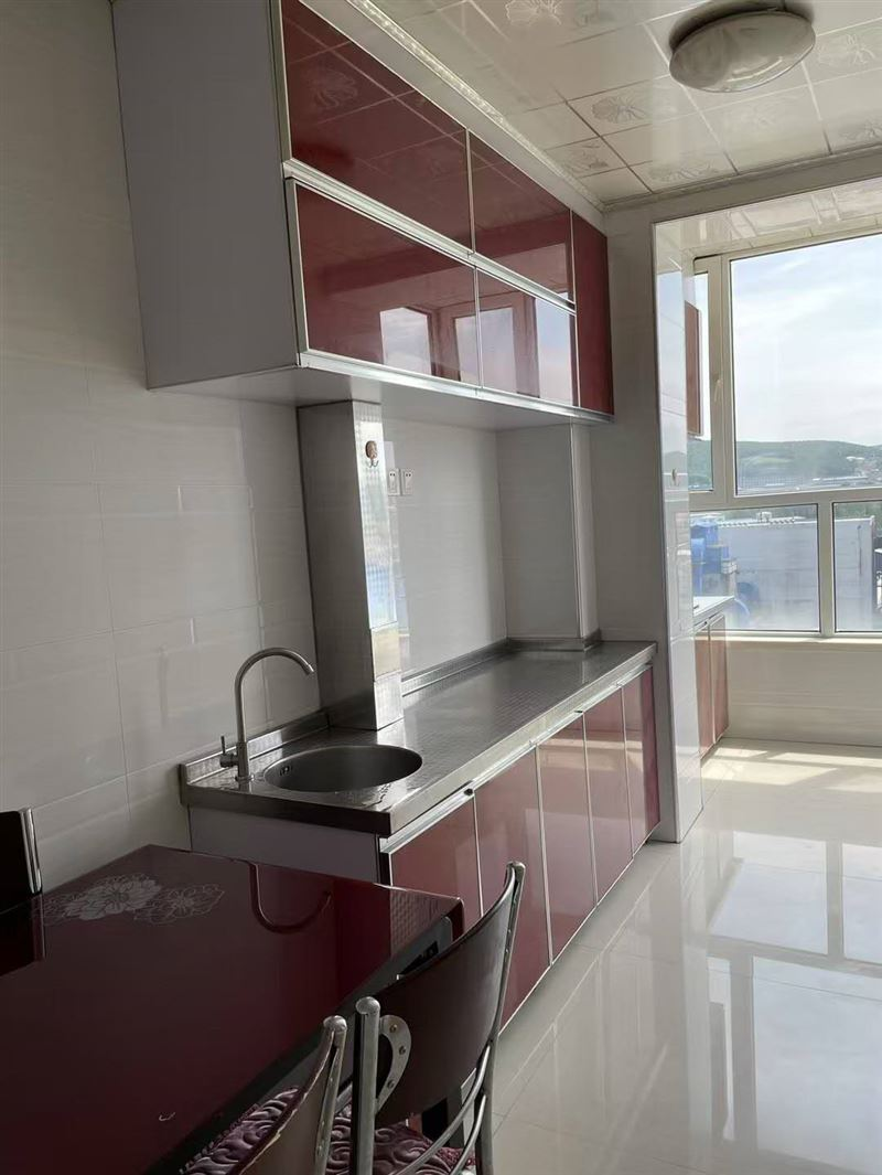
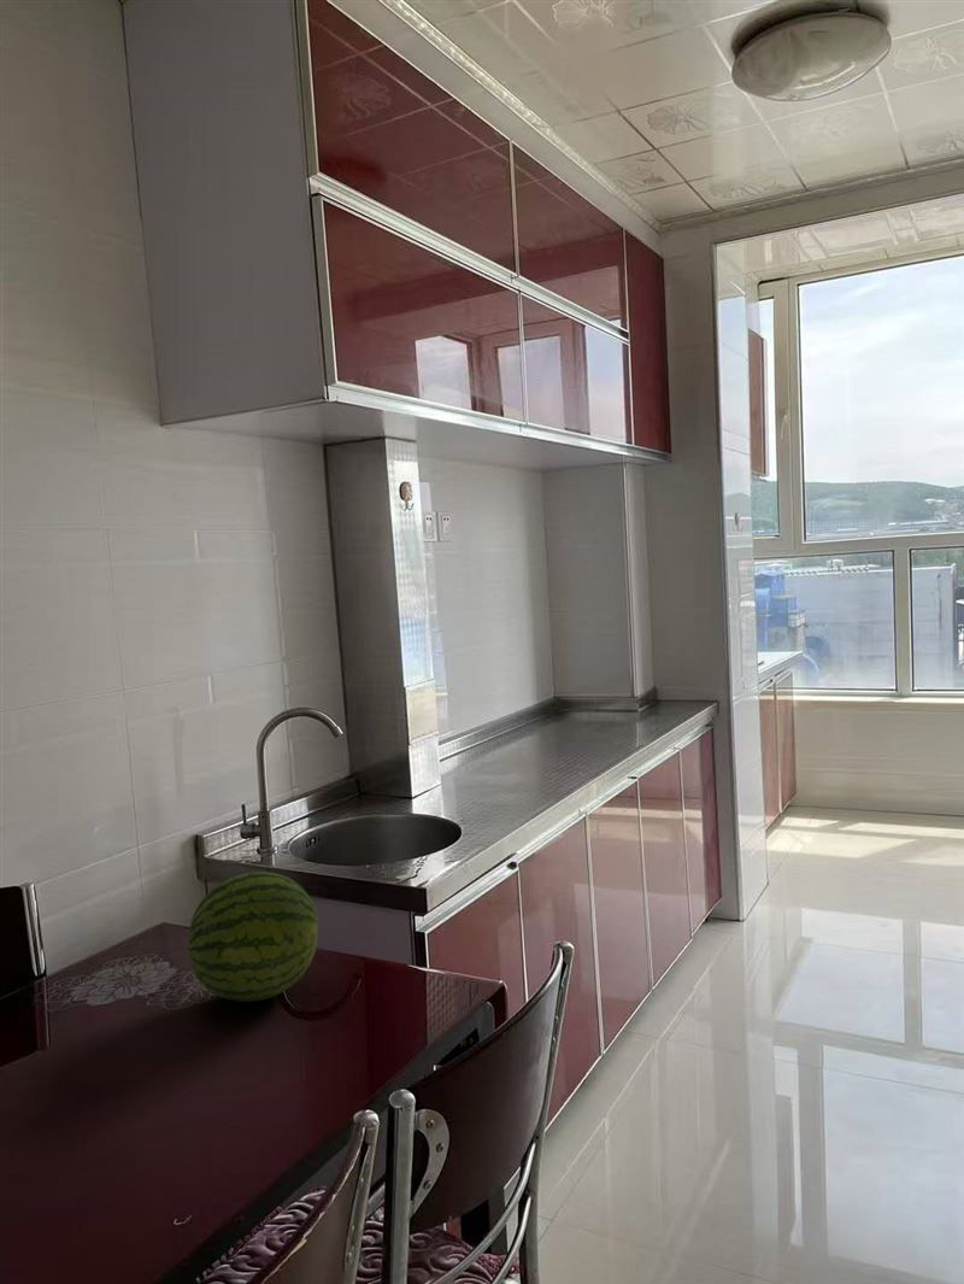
+ fruit [187,870,319,1003]
